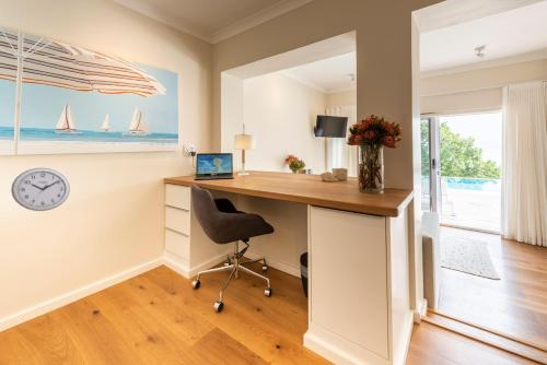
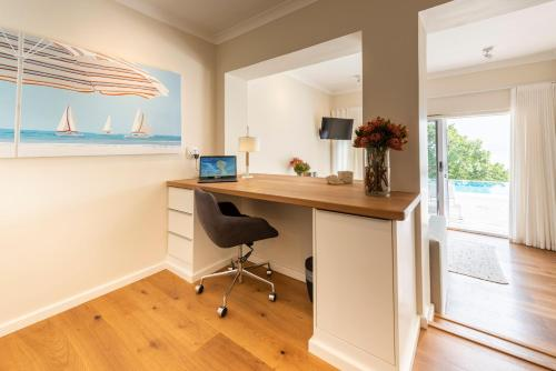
- wall clock [10,167,71,212]
